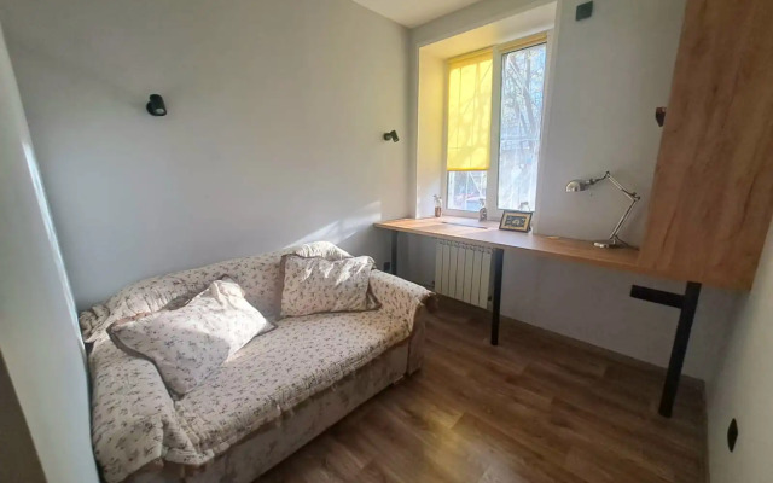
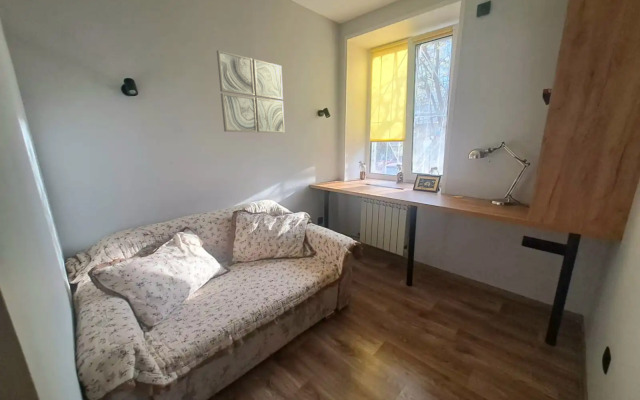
+ wall art [216,49,285,134]
